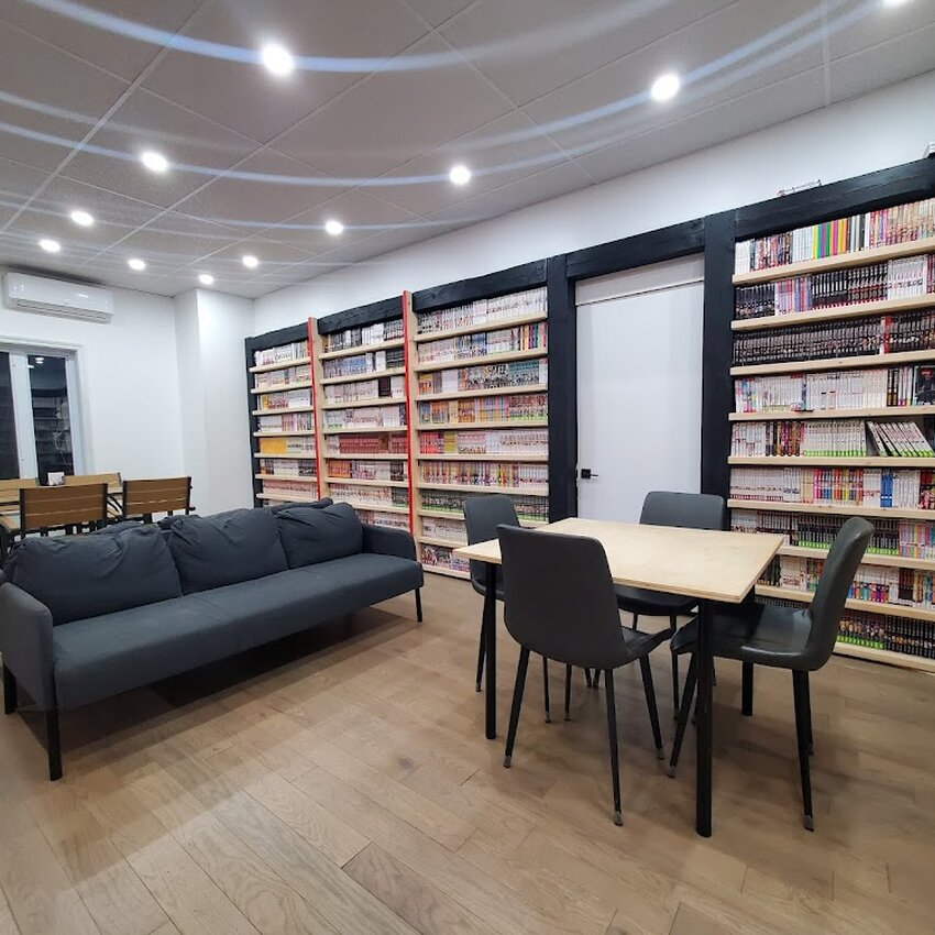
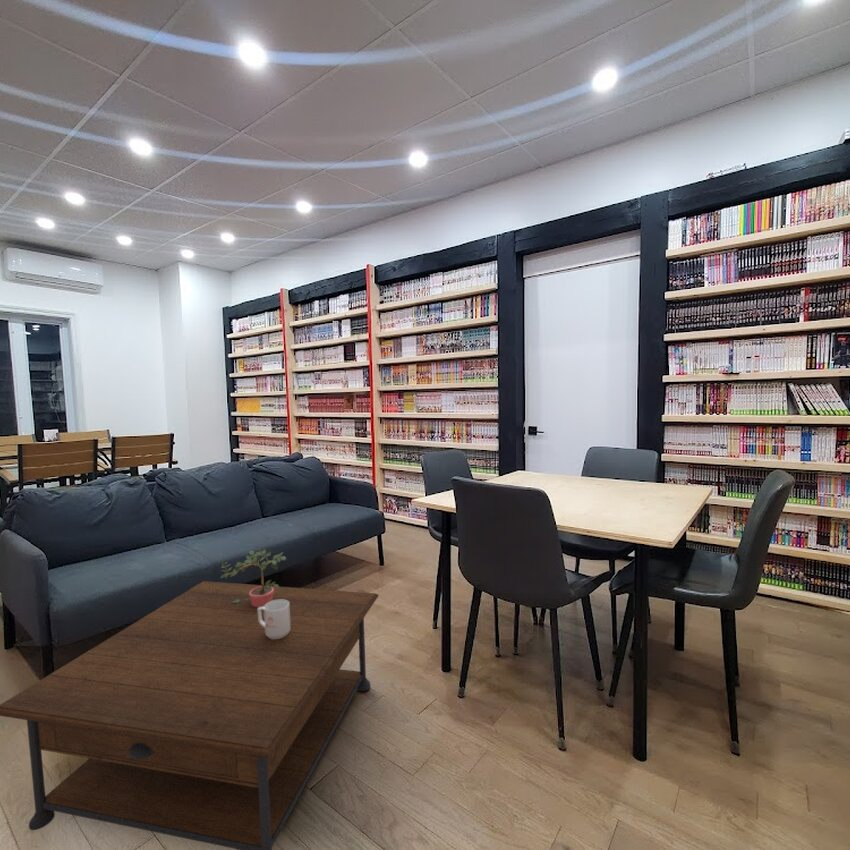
+ potted plant [219,546,288,607]
+ coffee table [0,580,380,850]
+ mug [258,600,290,639]
